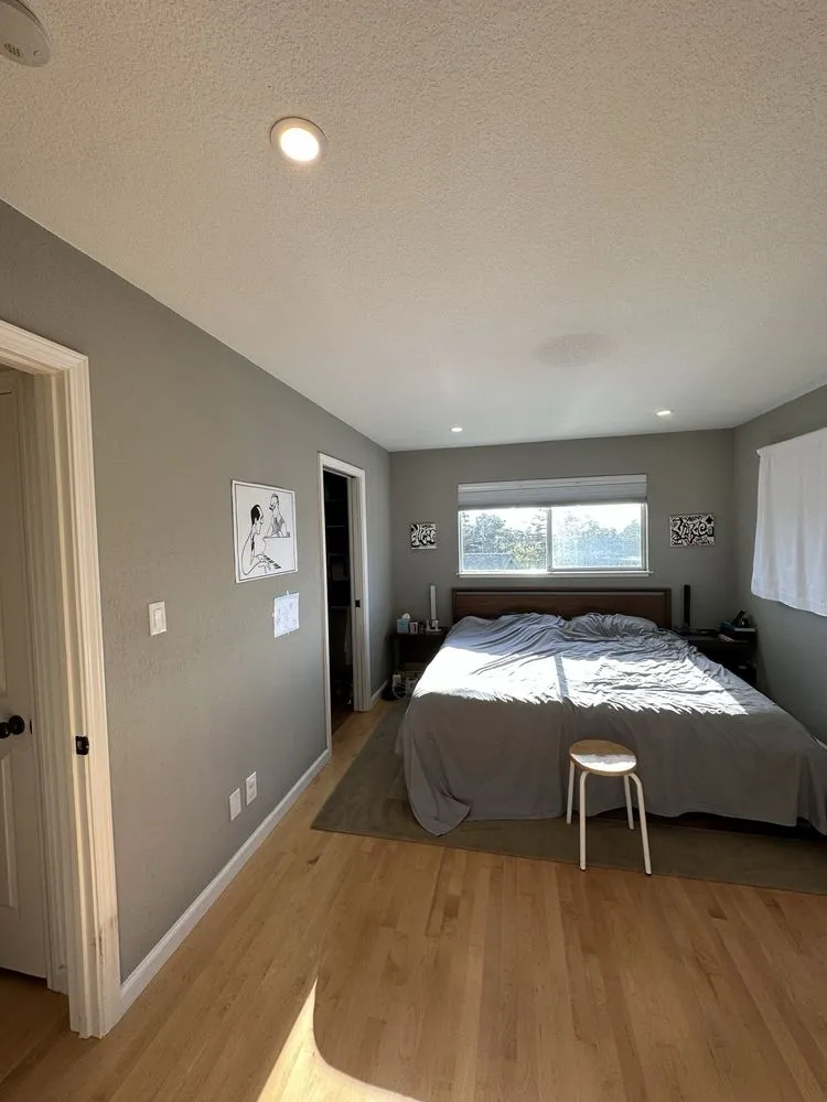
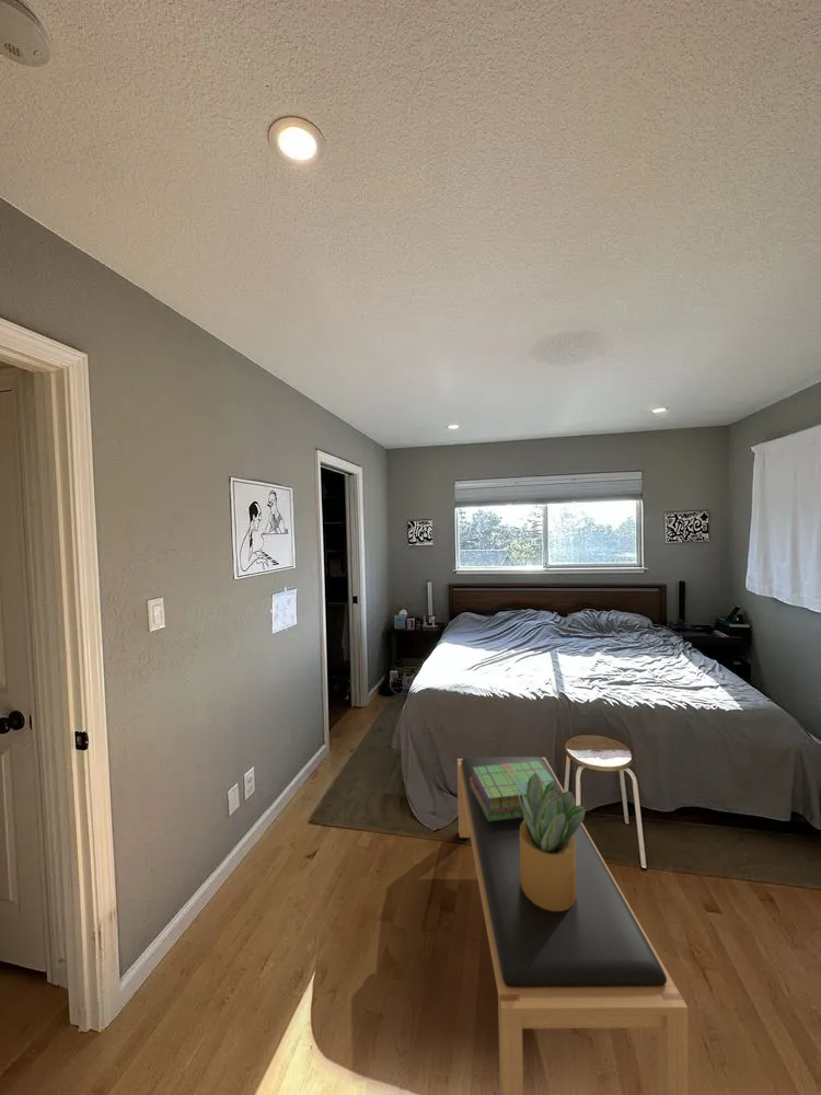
+ bench [456,756,690,1095]
+ stack of books [470,761,563,822]
+ potted plant [516,774,587,911]
